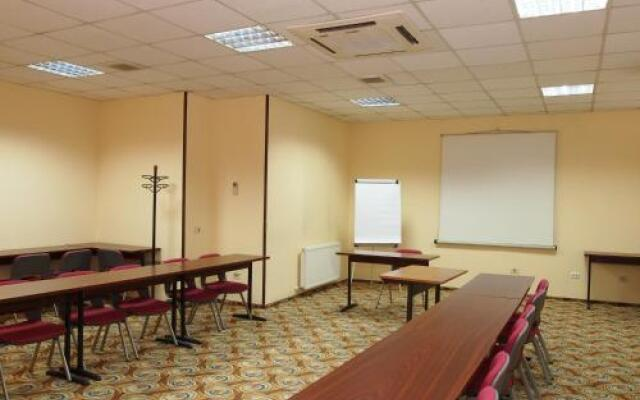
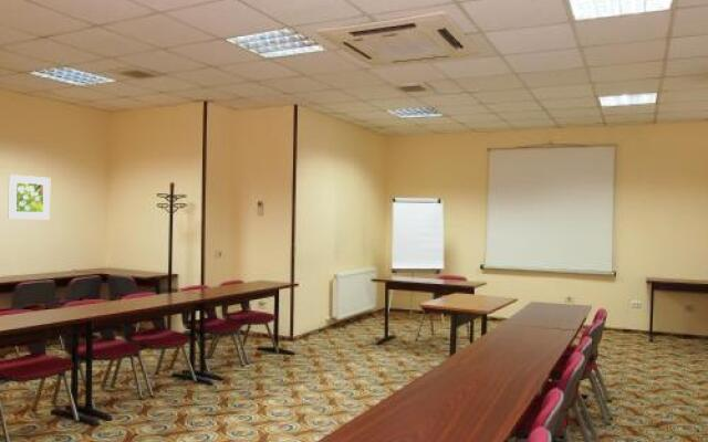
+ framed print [7,173,51,220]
